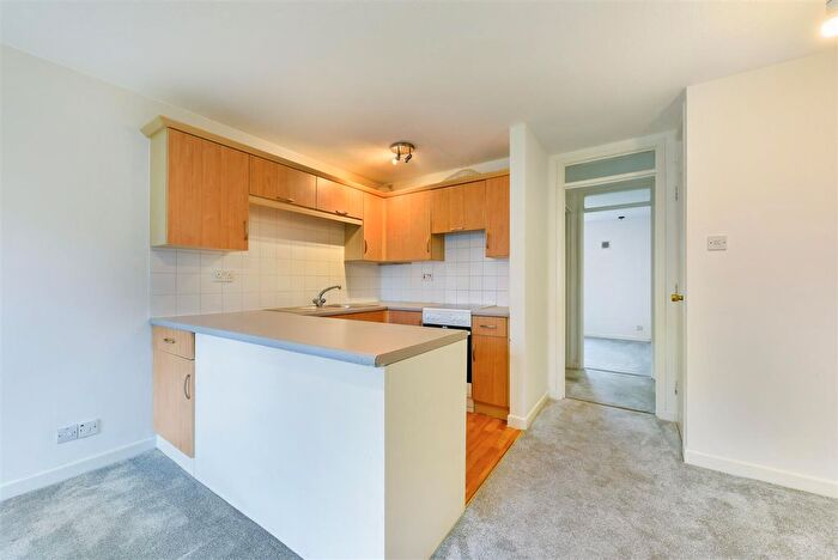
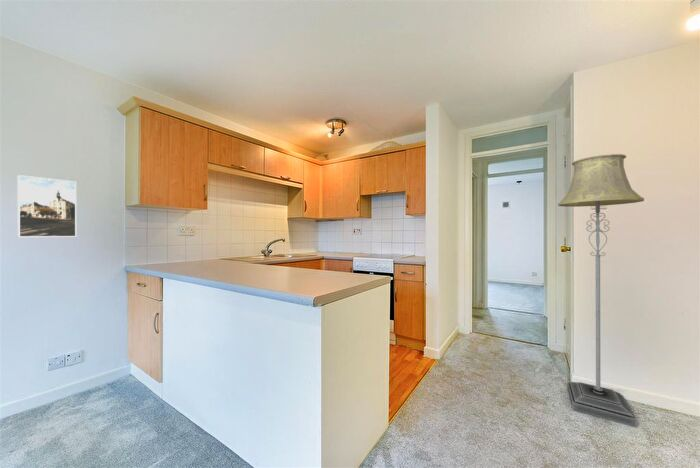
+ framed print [17,174,77,238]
+ floor lamp [557,153,645,429]
